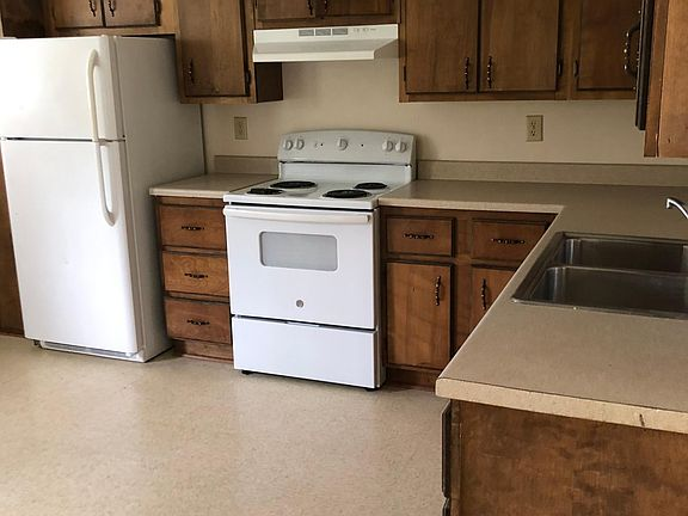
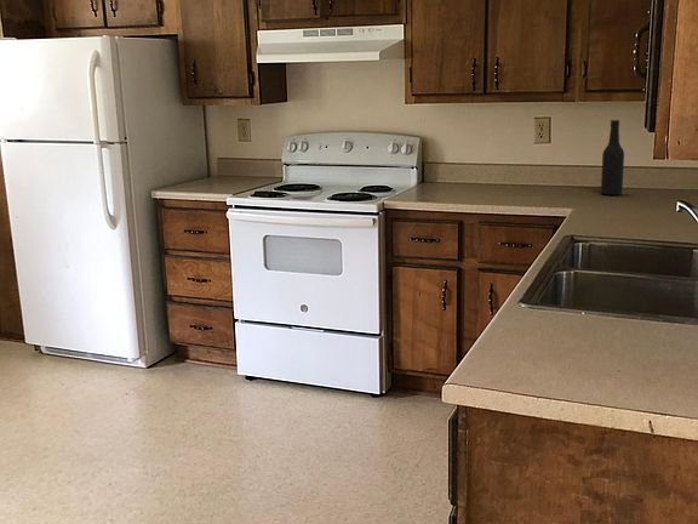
+ bottle [600,119,625,196]
